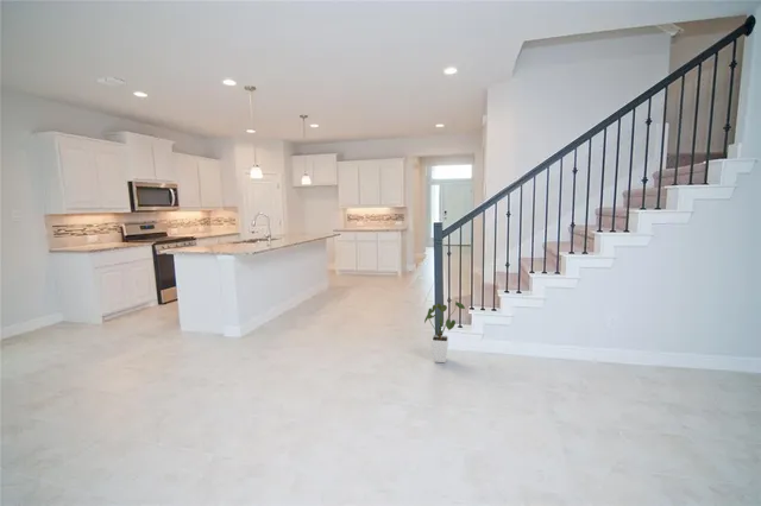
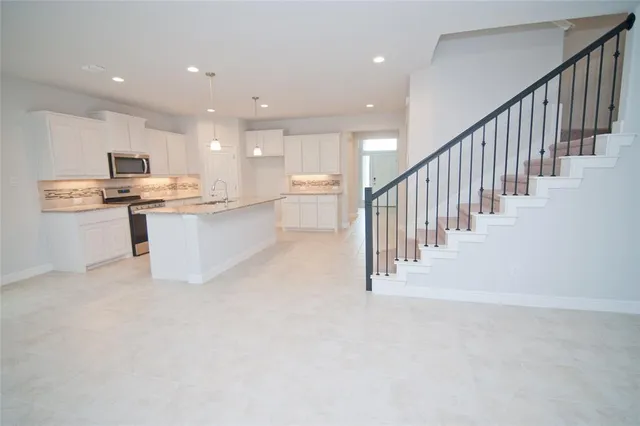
- house plant [423,299,466,363]
